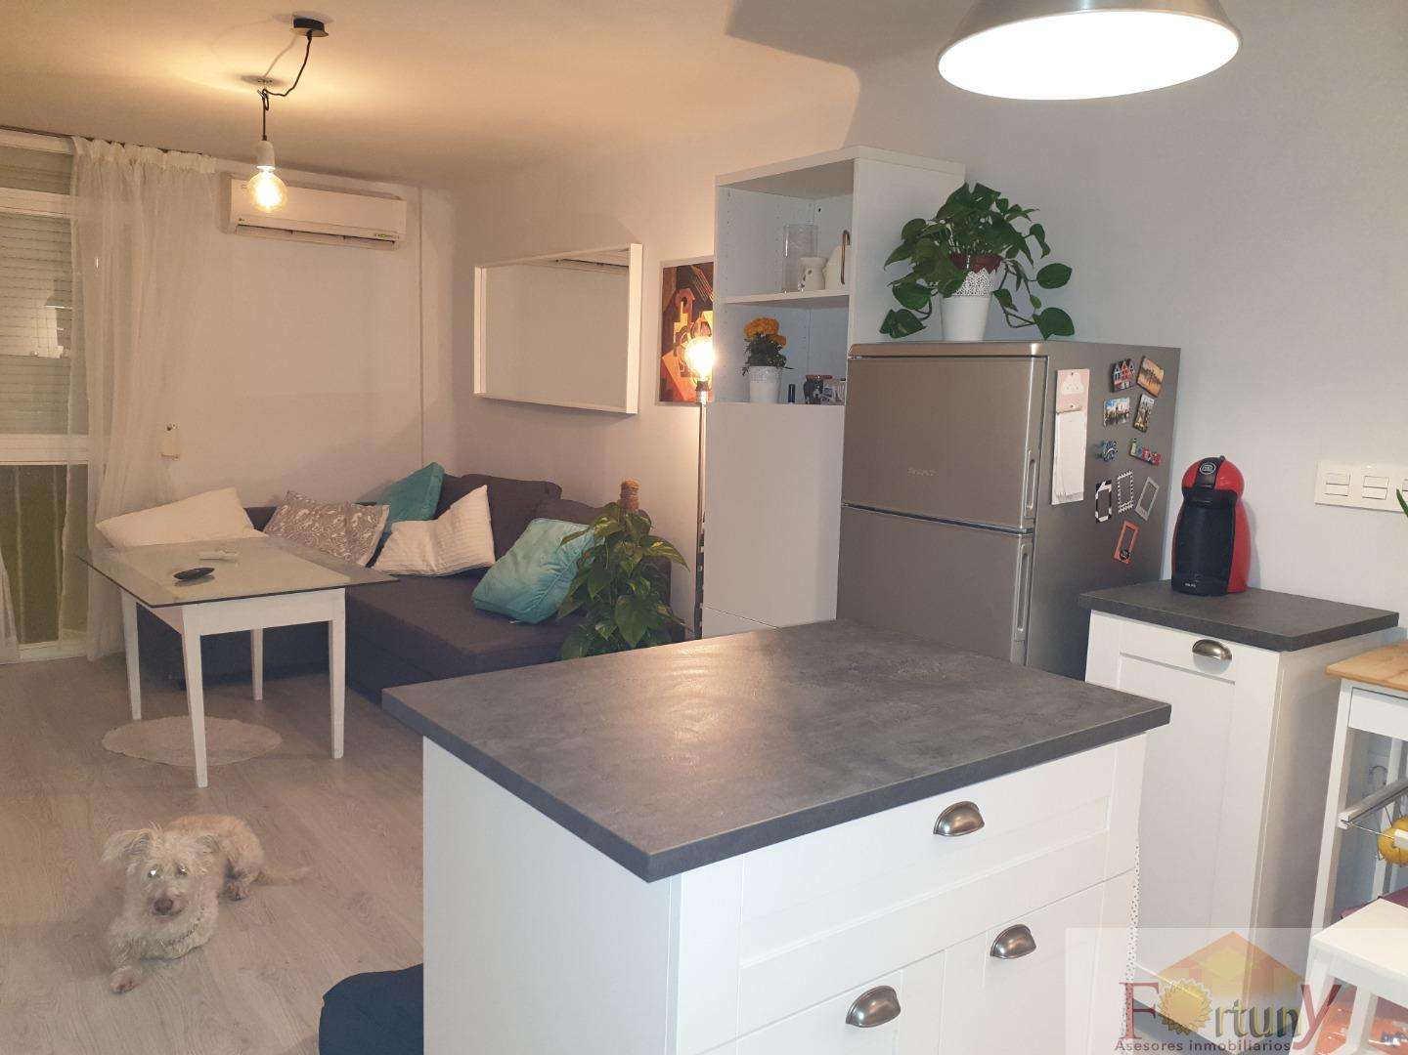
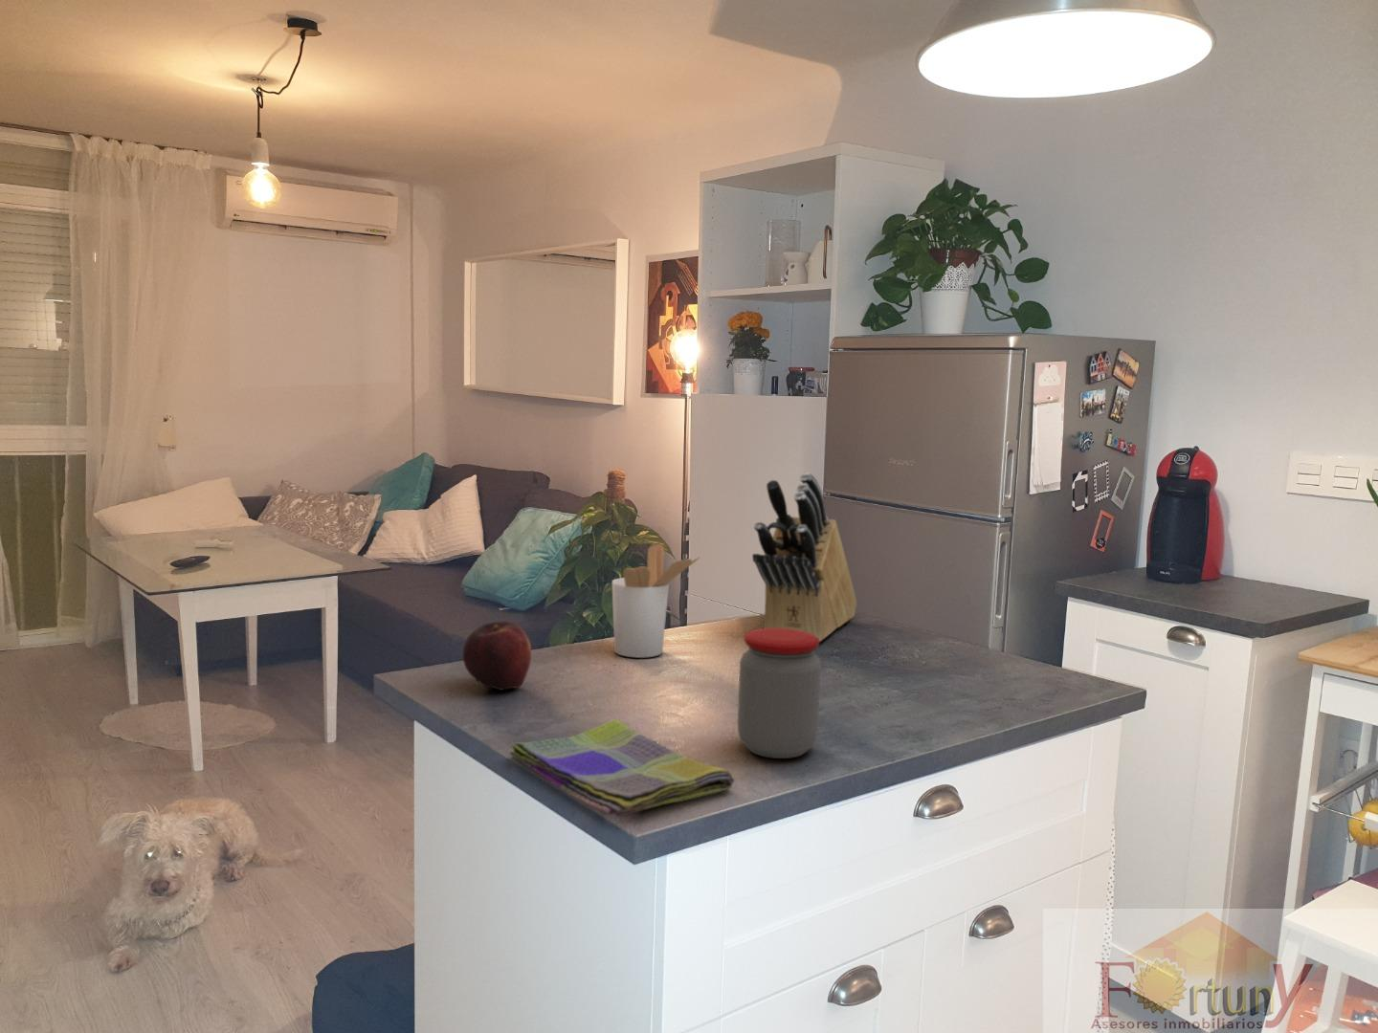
+ dish towel [509,718,735,818]
+ utensil holder [612,544,701,659]
+ jar [737,627,822,760]
+ fruit [461,620,532,691]
+ knife block [751,472,858,642]
